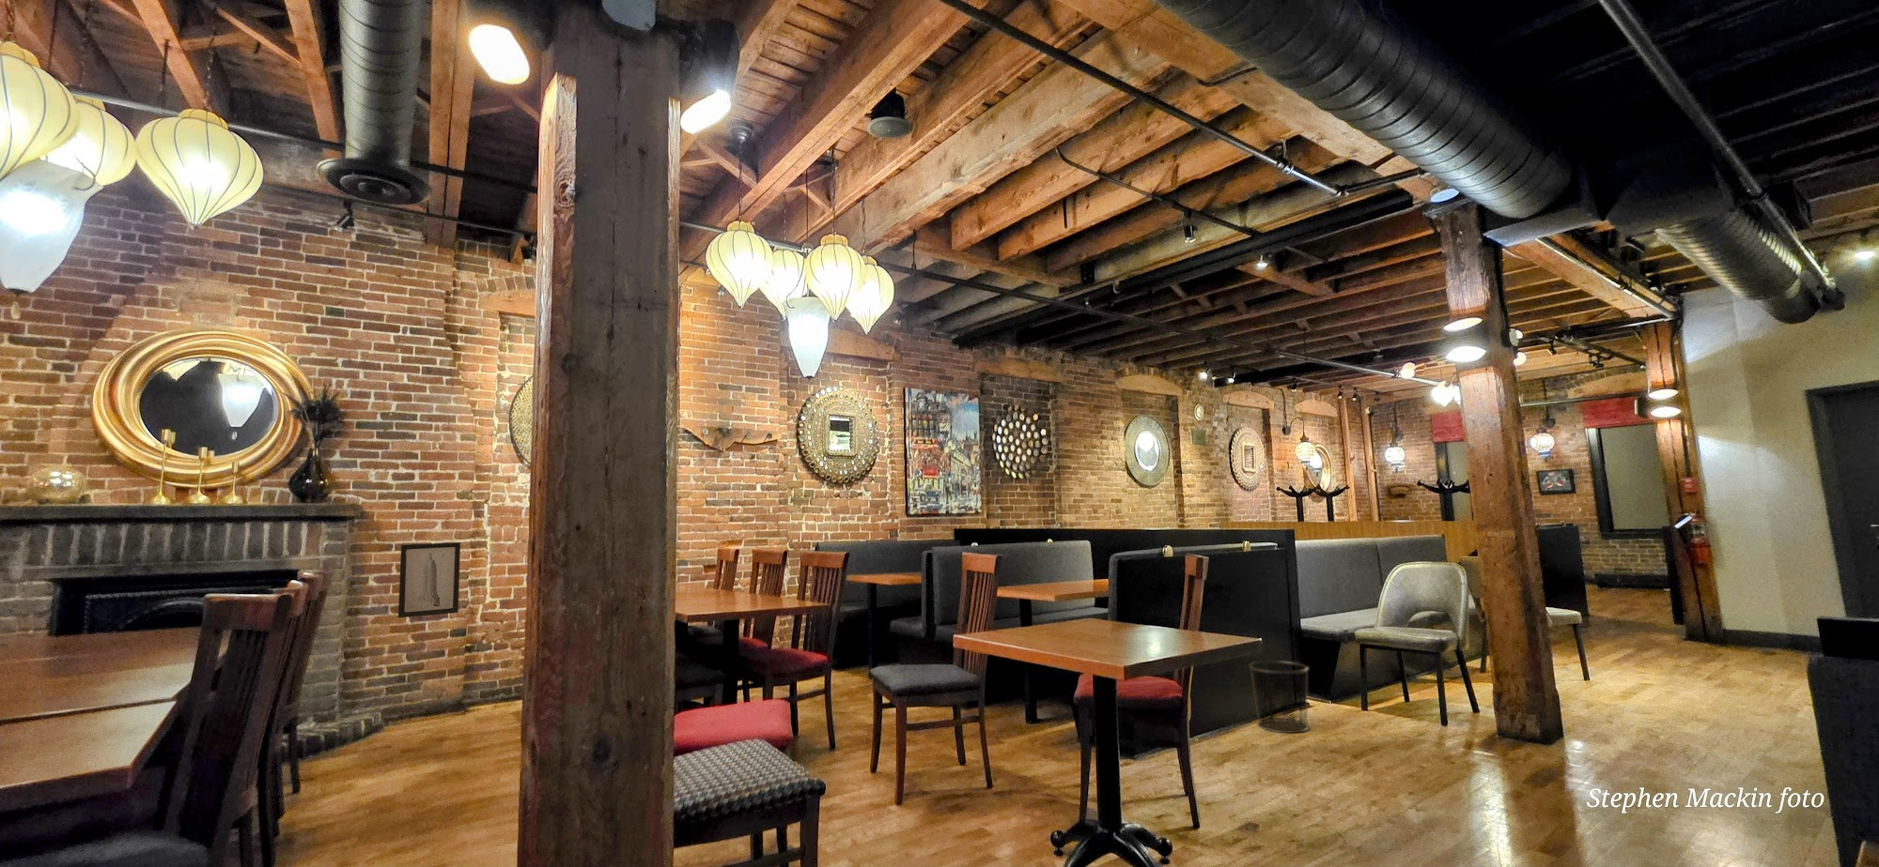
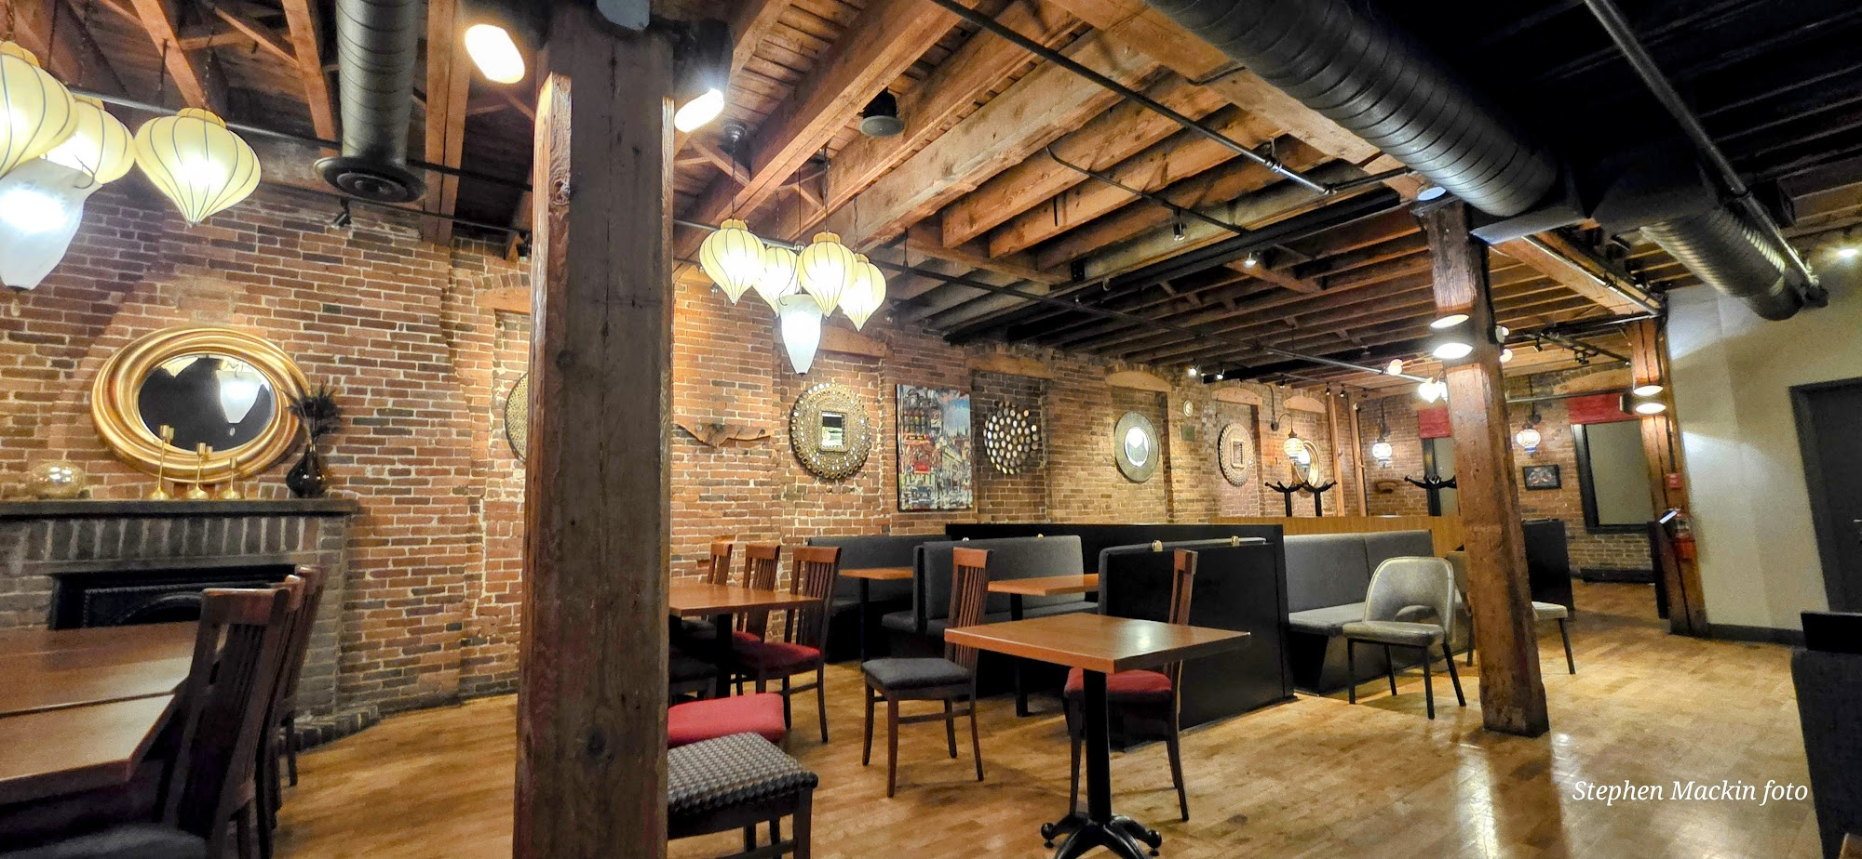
- waste bin [1247,660,1310,734]
- wall art [398,541,461,618]
